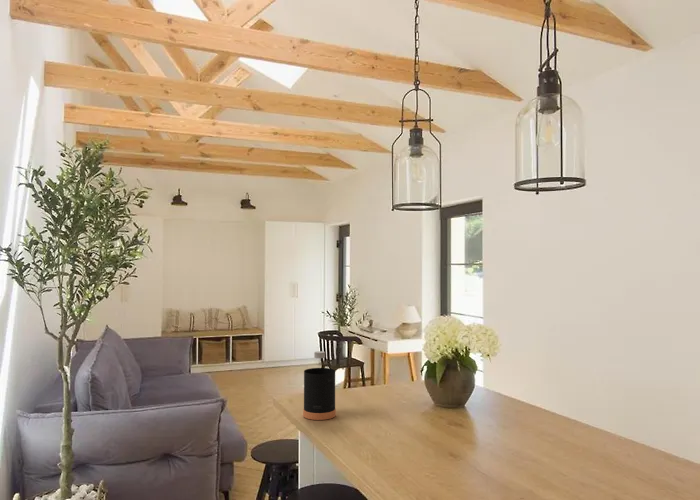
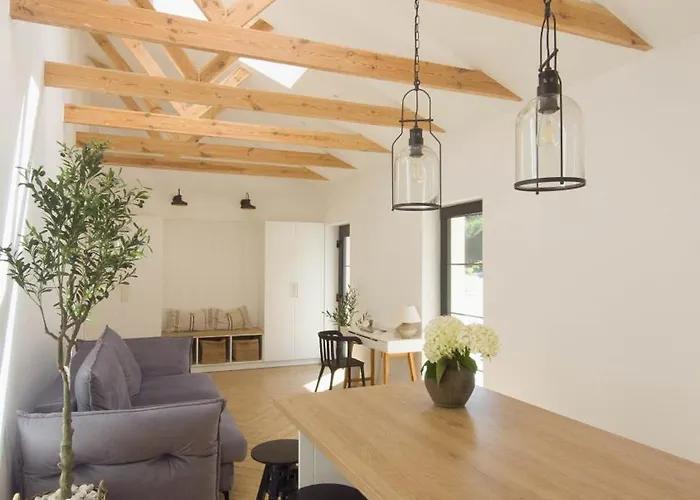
- bottle [302,350,337,421]
